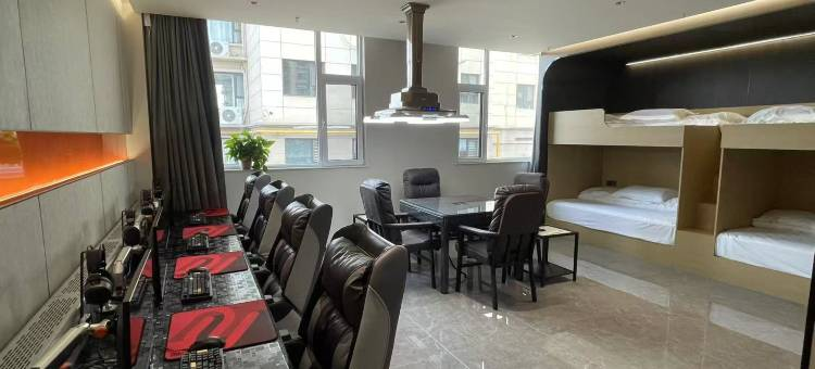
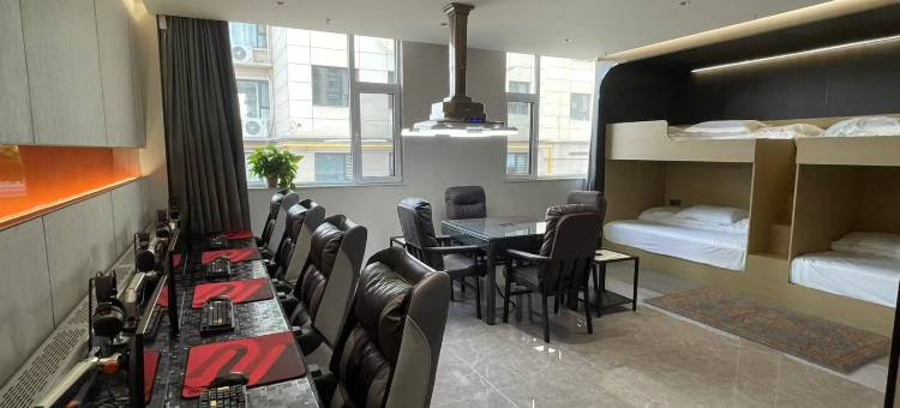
+ rug [641,286,892,376]
